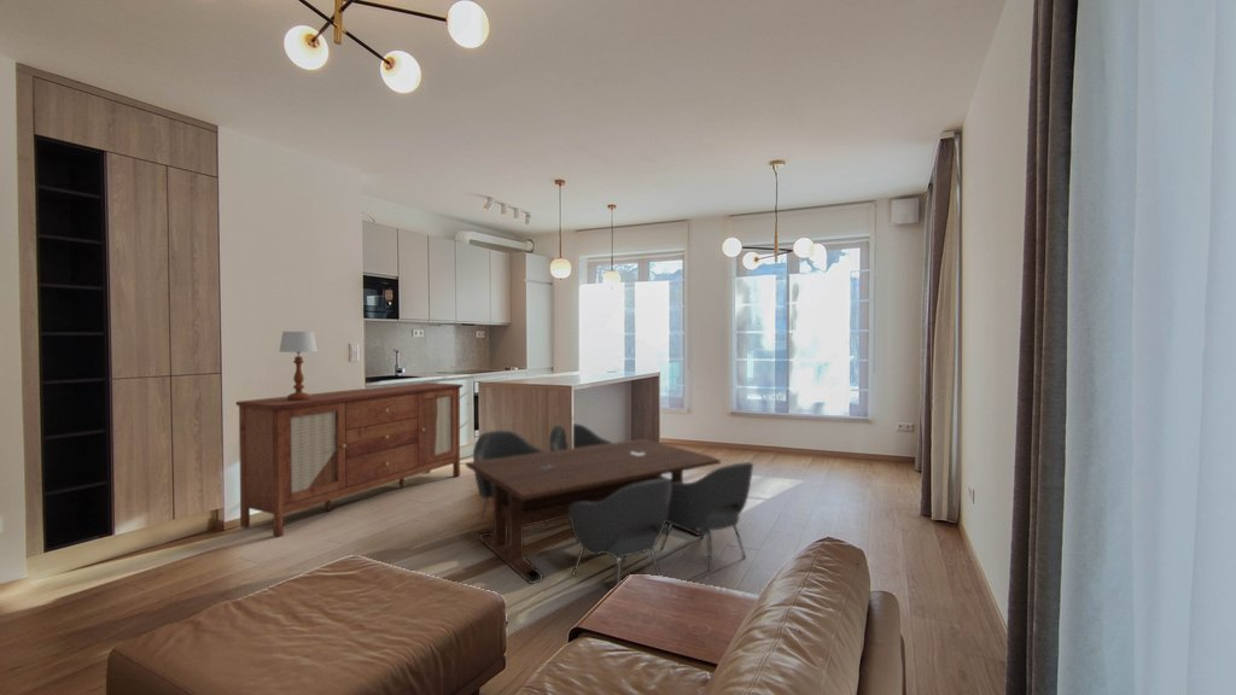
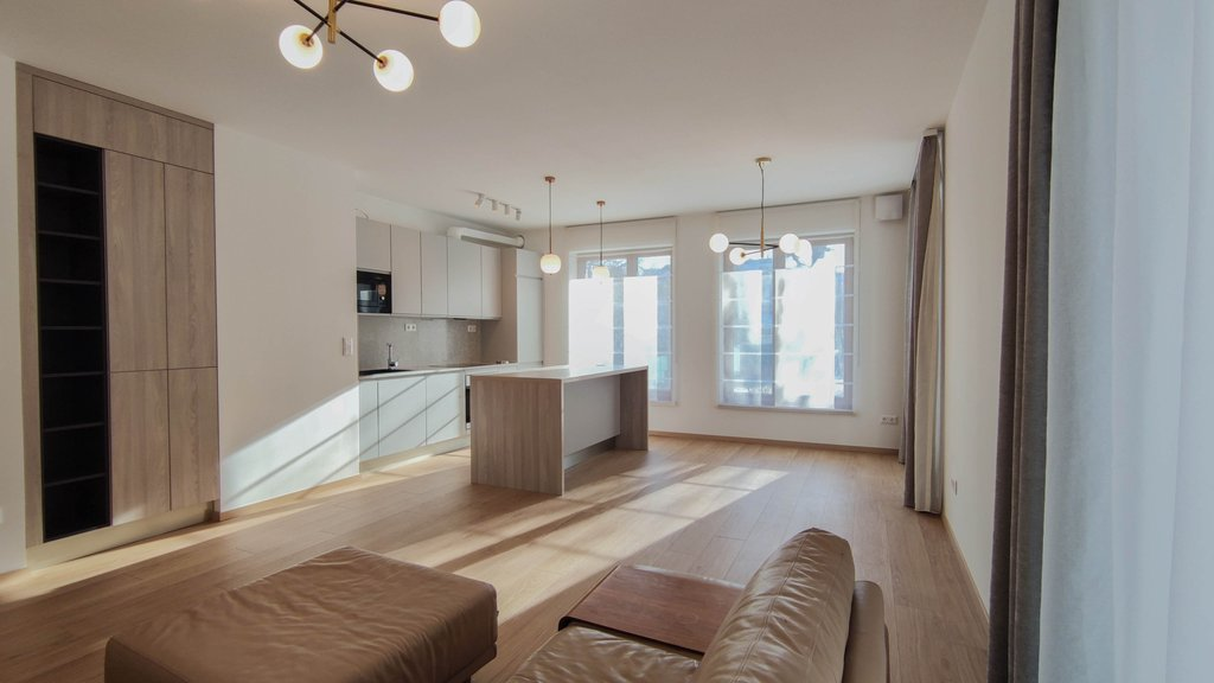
- dining table [465,422,754,585]
- sideboard [234,381,465,538]
- table lamp [278,331,319,401]
